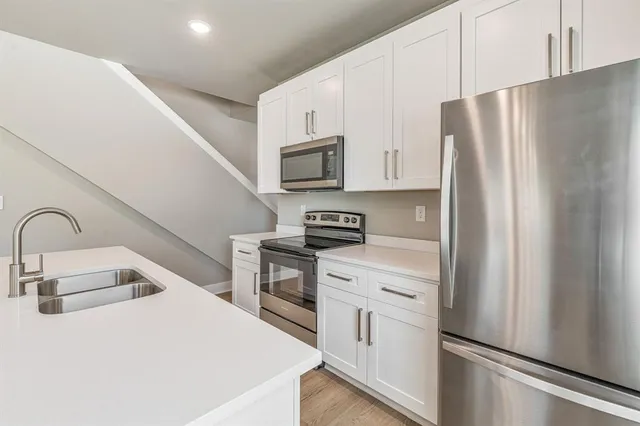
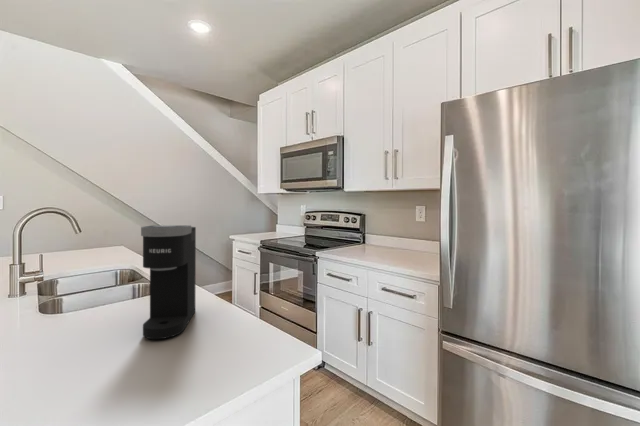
+ coffee maker [140,224,197,340]
